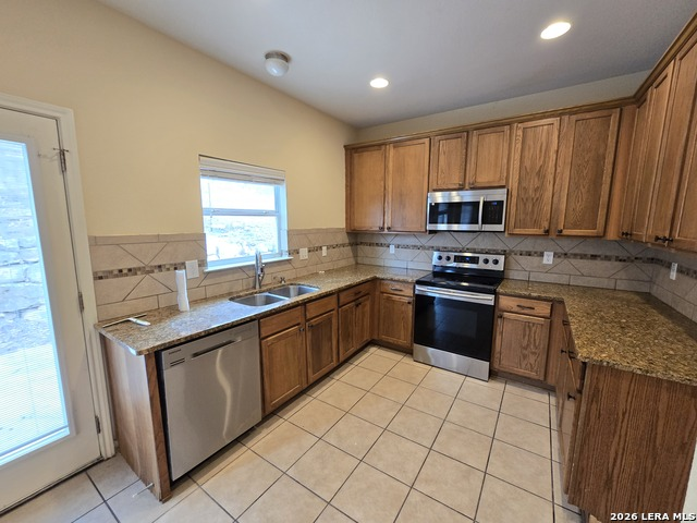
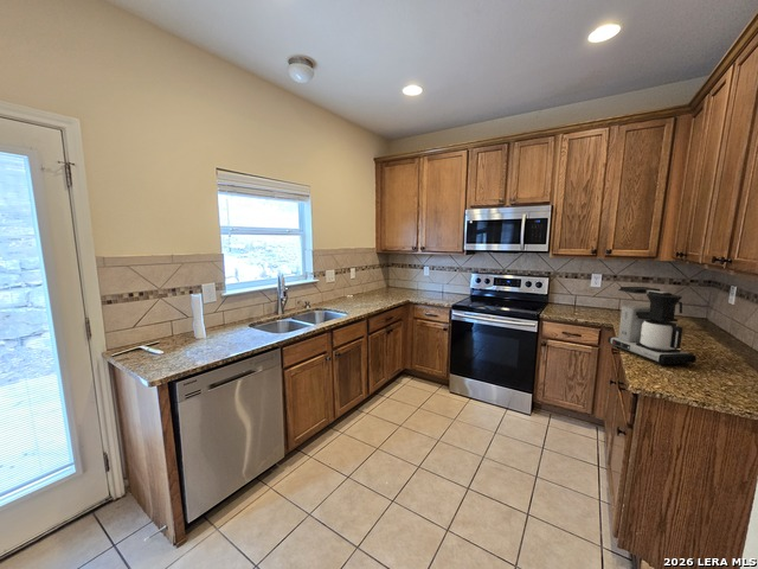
+ coffee maker [606,286,698,366]
